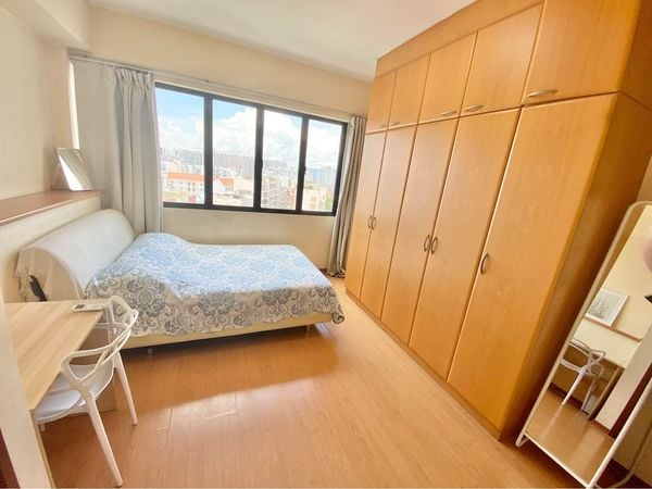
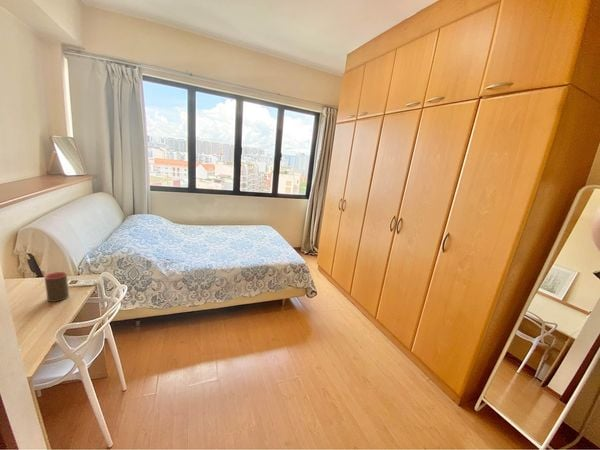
+ cup [44,271,70,303]
